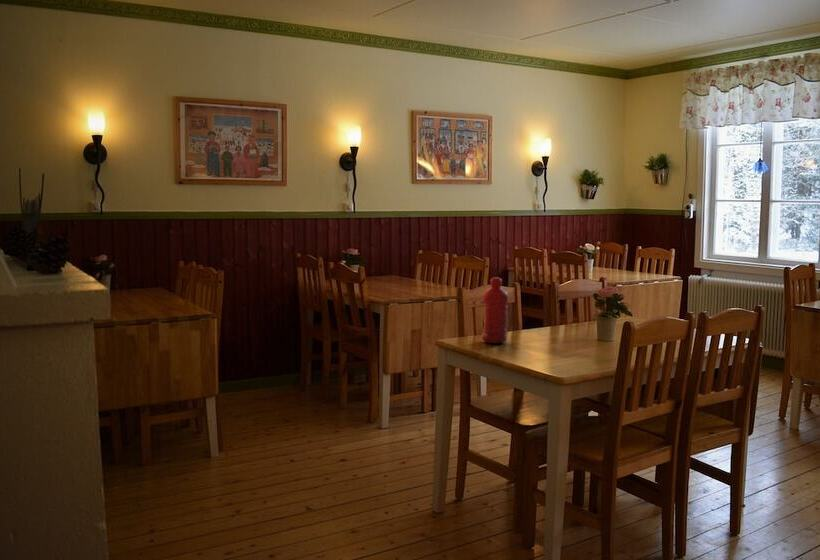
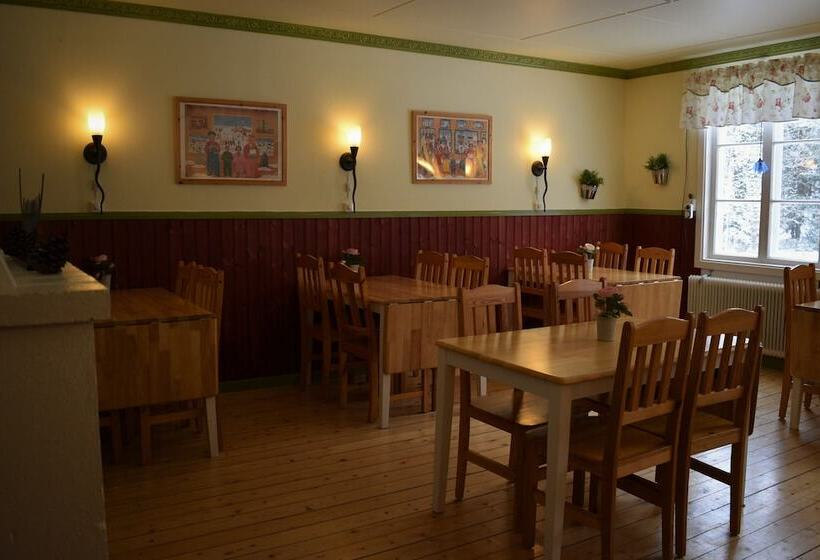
- water bottle [481,276,509,345]
